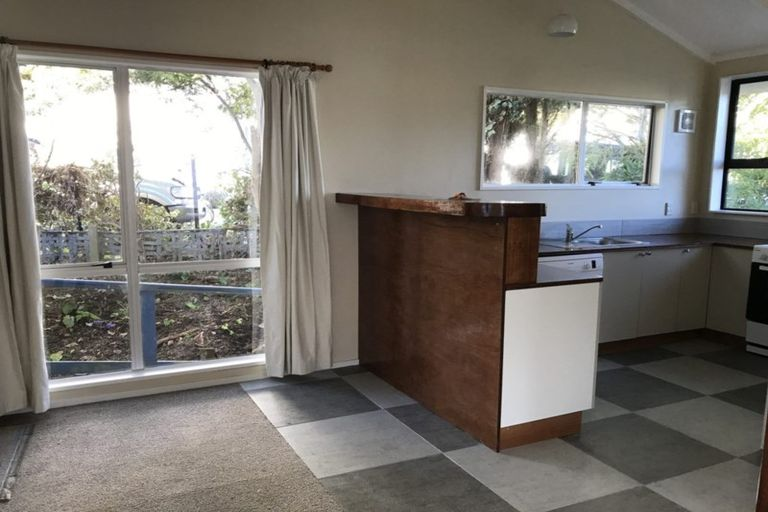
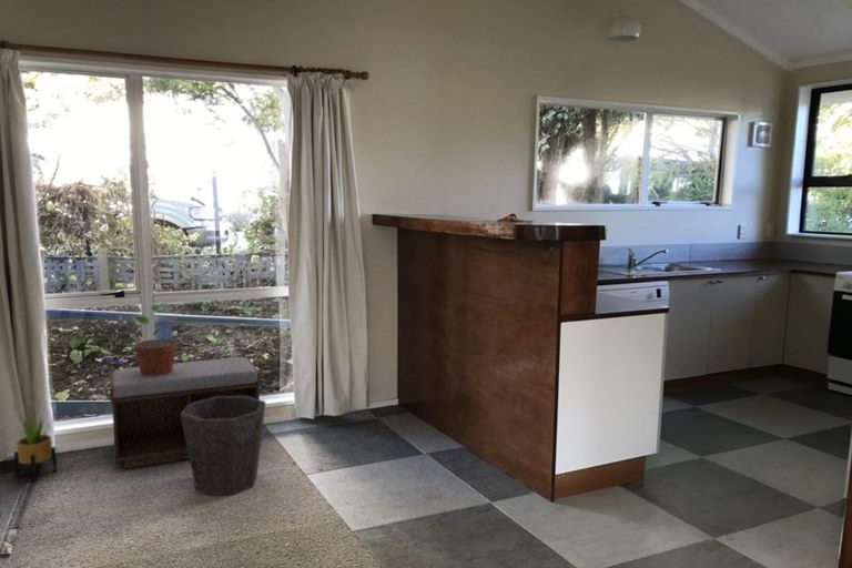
+ potted plant [13,413,58,481]
+ bench [109,356,263,469]
+ potted plant [133,303,179,376]
+ waste bin [181,396,267,497]
